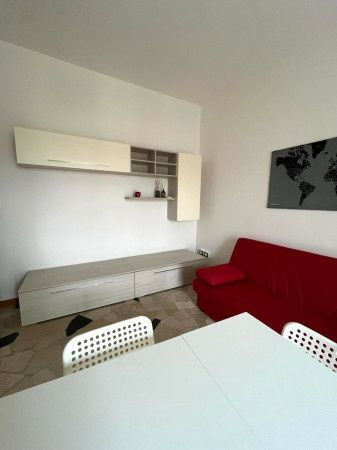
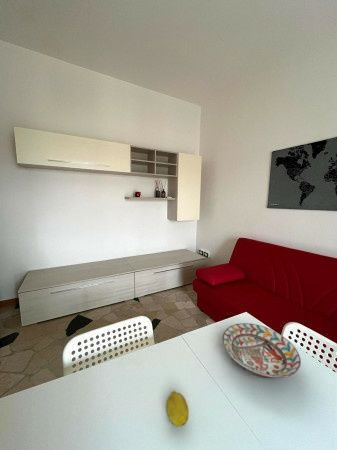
+ decorative bowl [222,322,302,379]
+ fruit [165,390,190,428]
